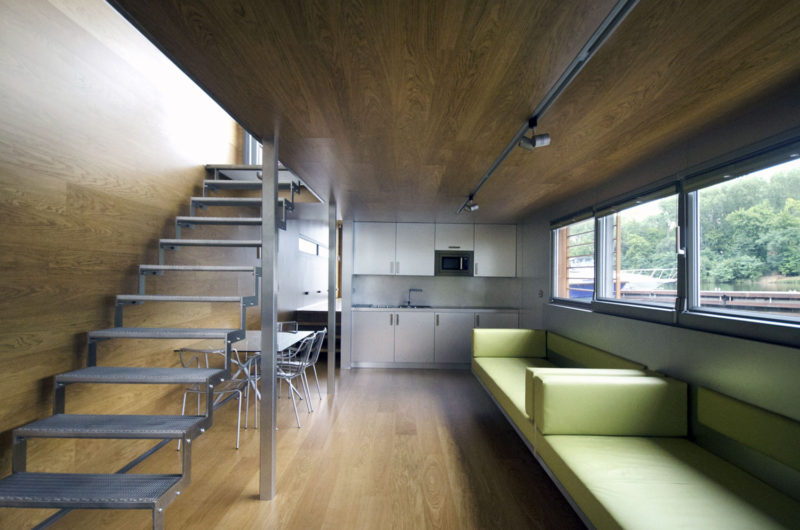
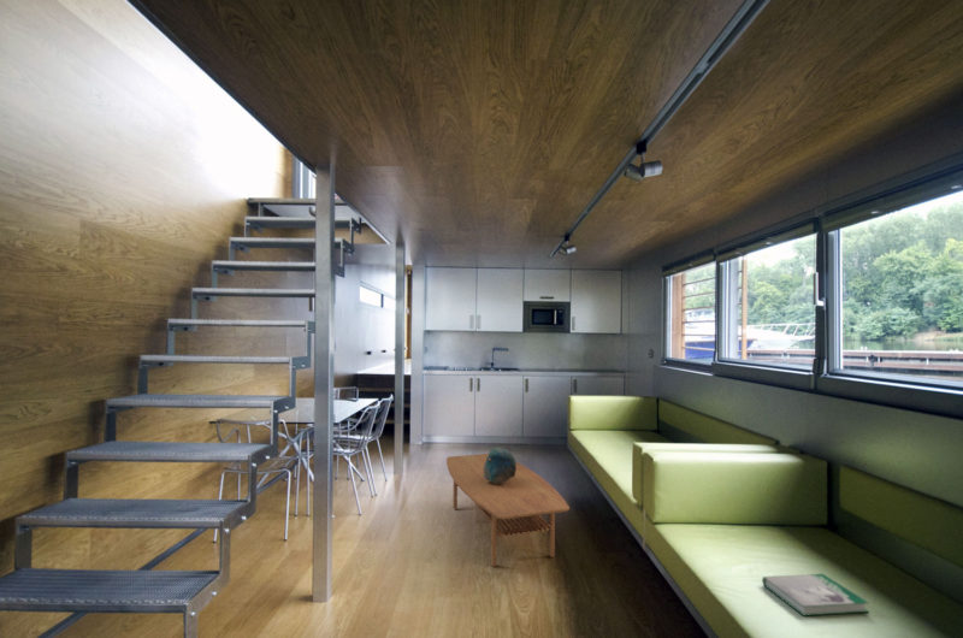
+ decorative bowl [483,447,516,484]
+ coffee table [445,453,571,568]
+ book [761,573,870,618]
